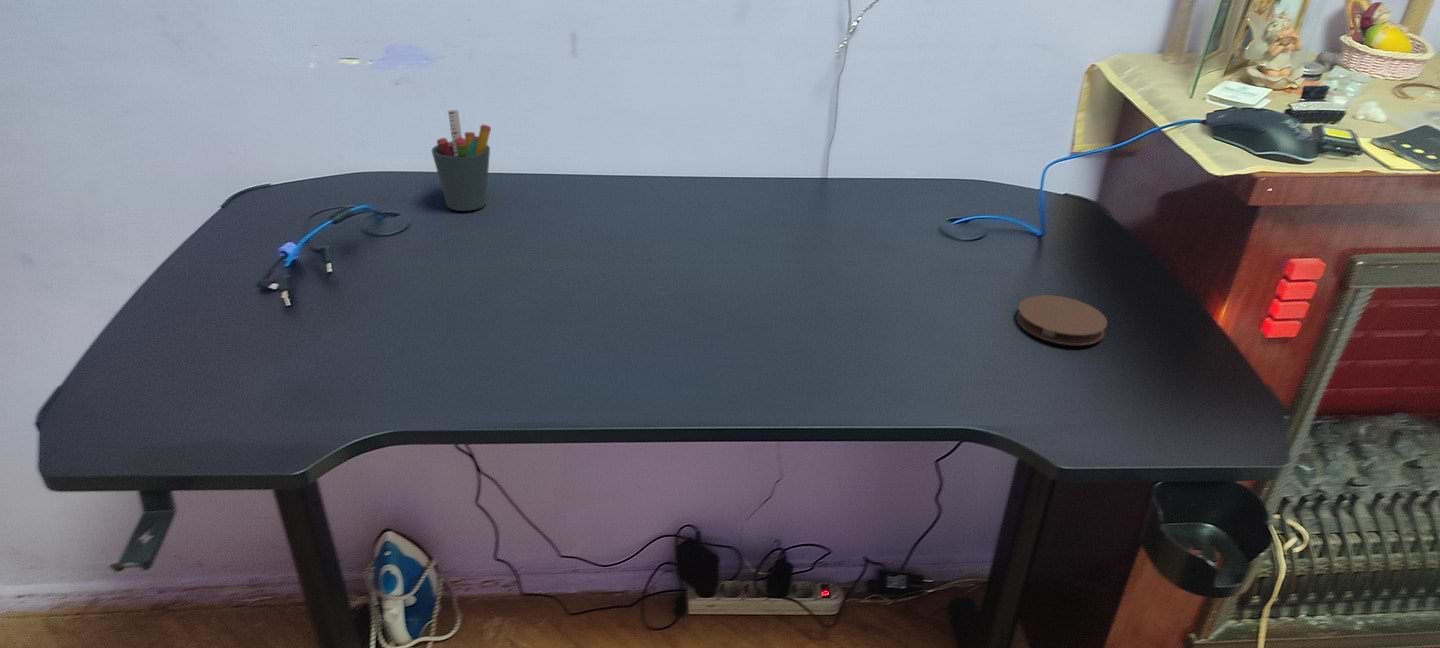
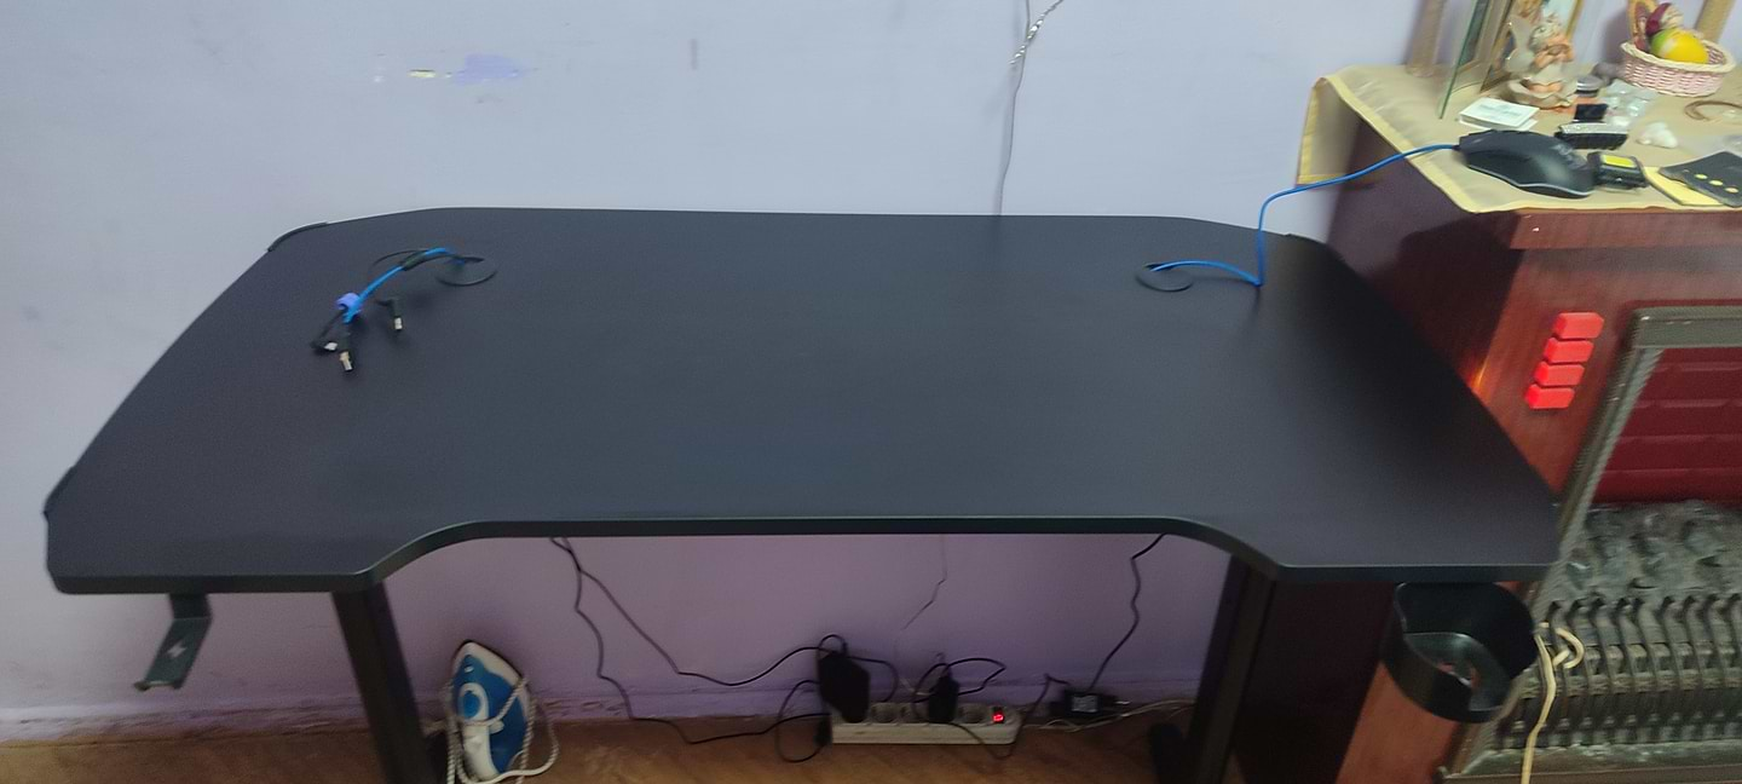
- pen holder [431,109,492,212]
- coaster [1015,294,1108,346]
